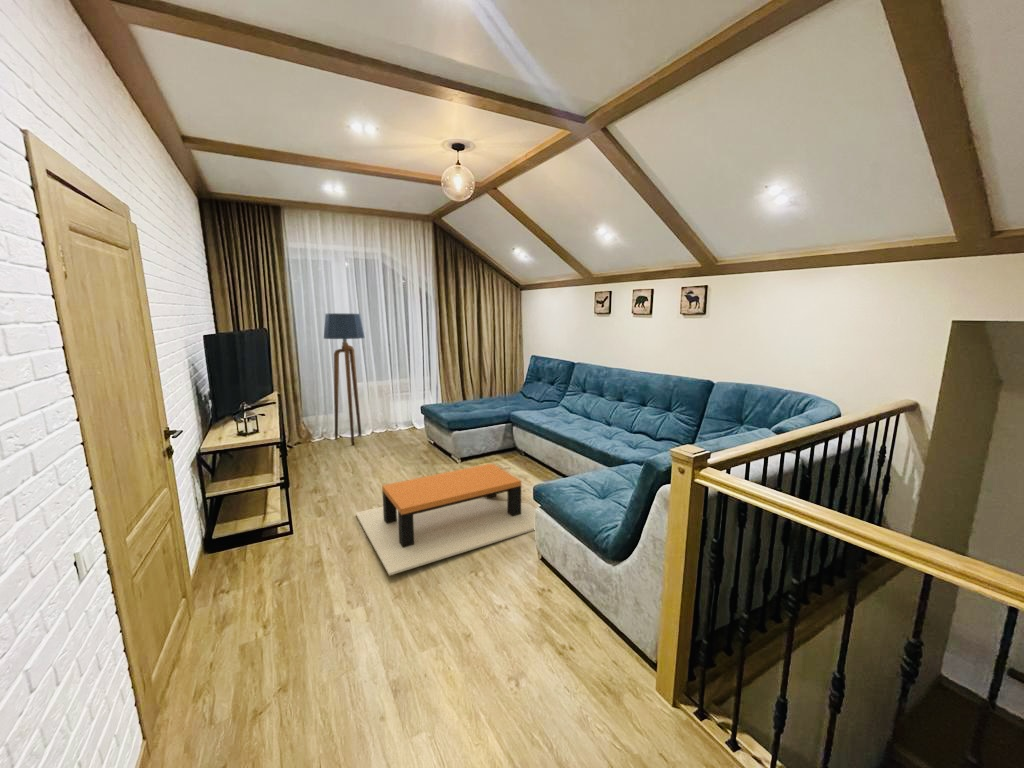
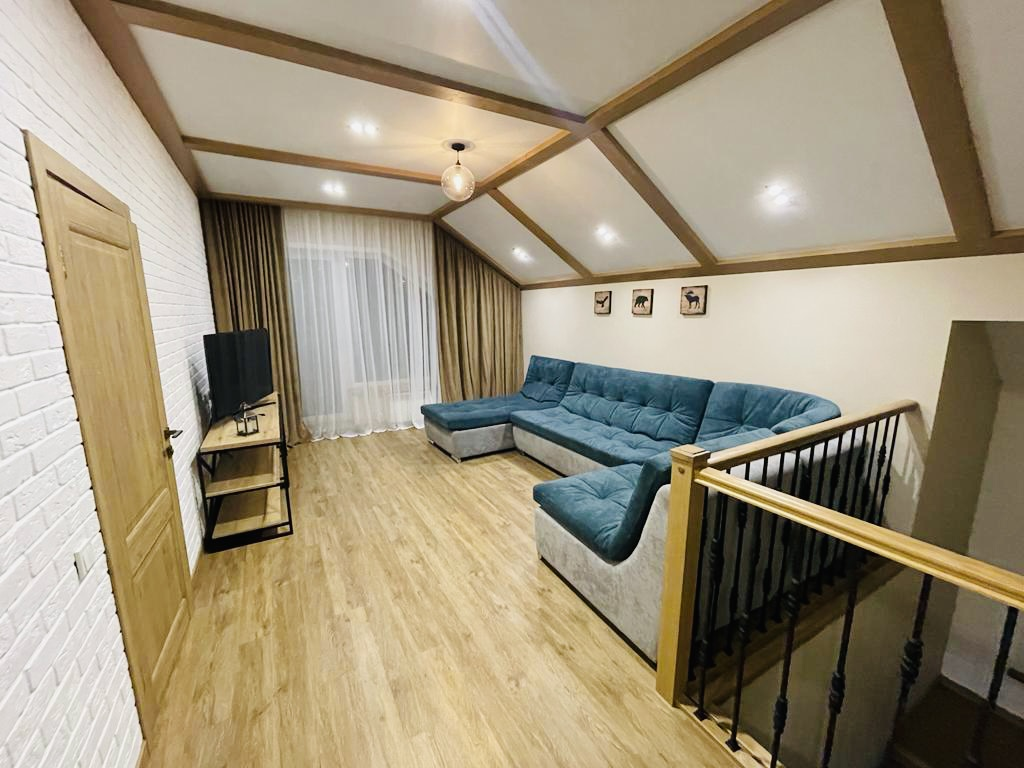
- coffee table [355,462,537,577]
- floor lamp [323,312,366,446]
